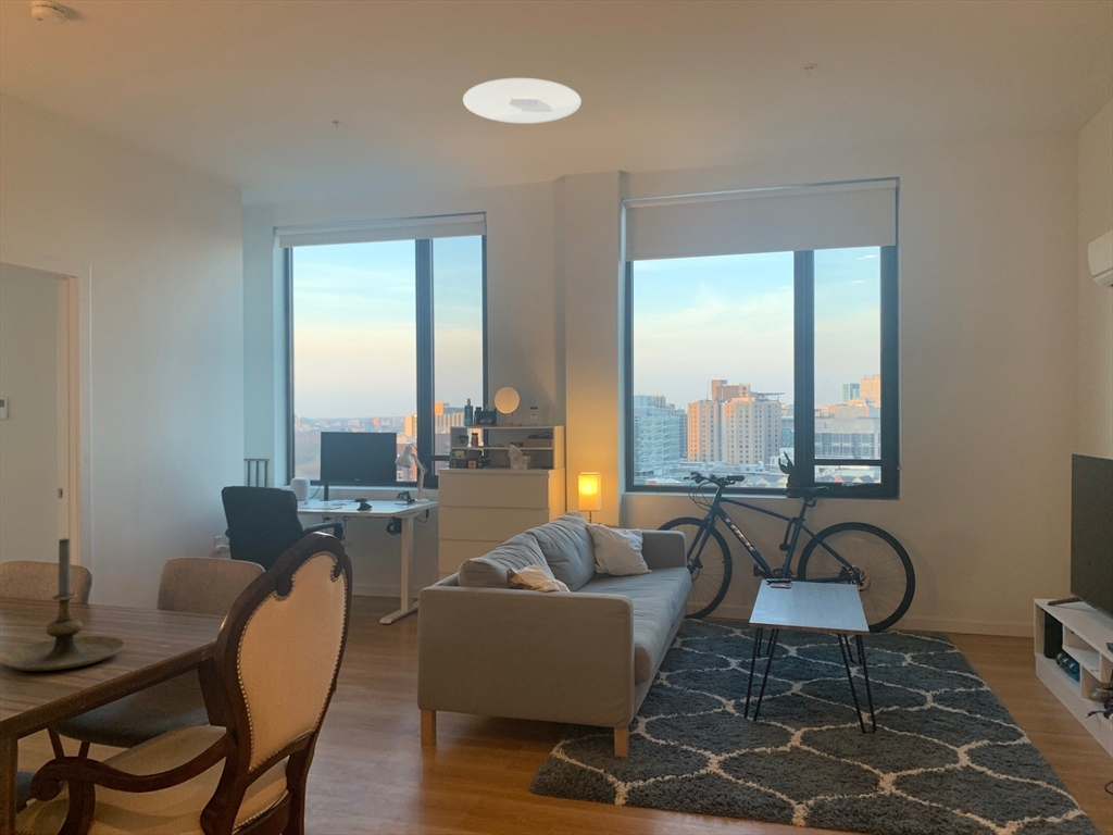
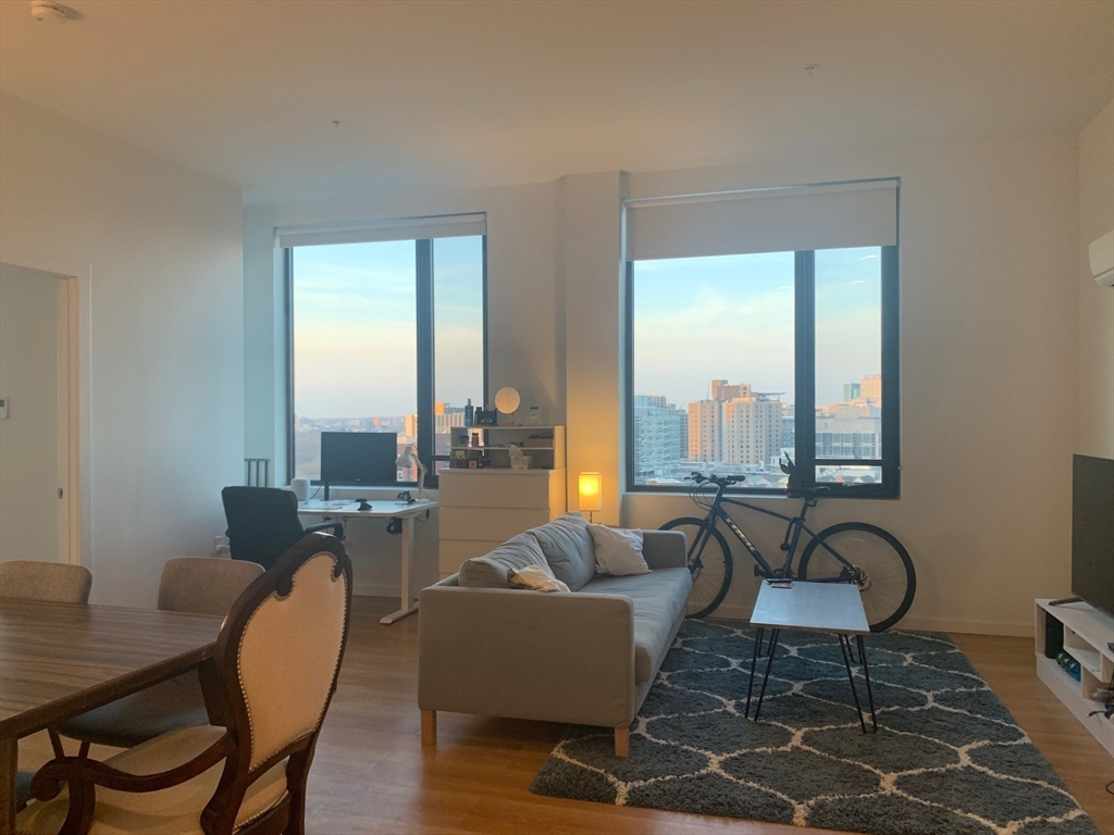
- ceiling light [462,77,583,125]
- candle holder [0,537,126,672]
